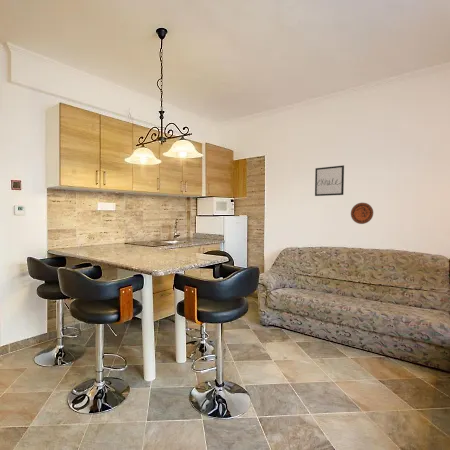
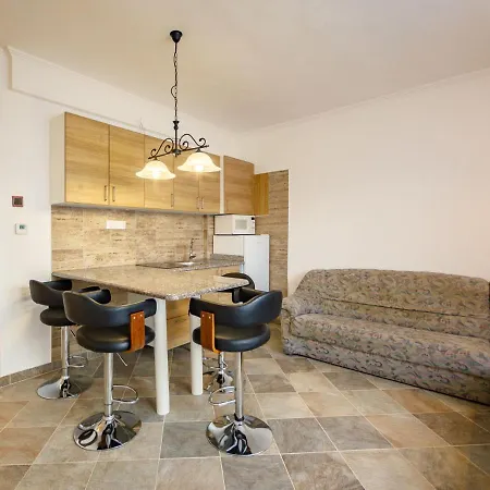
- decorative plate [350,202,374,225]
- wall art [314,164,345,197]
